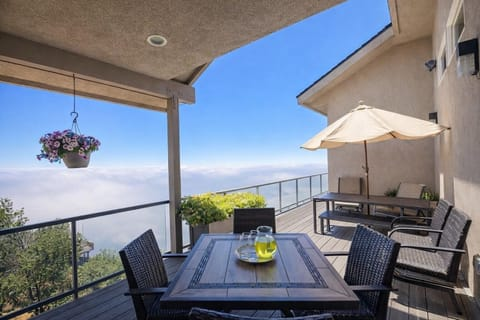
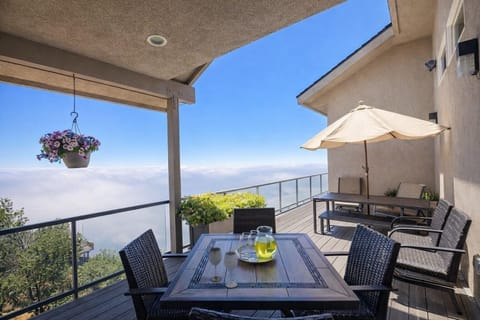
+ wineglass [208,246,239,289]
